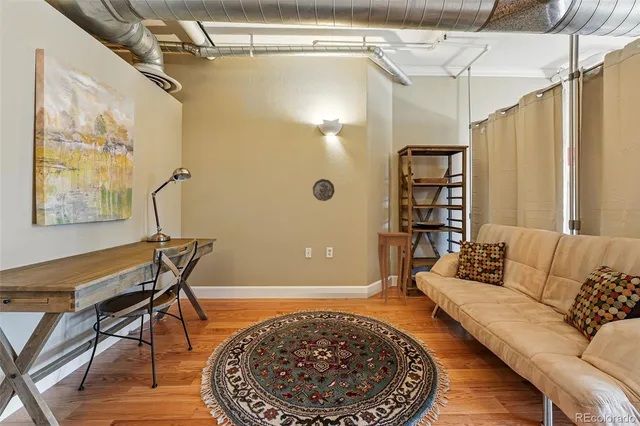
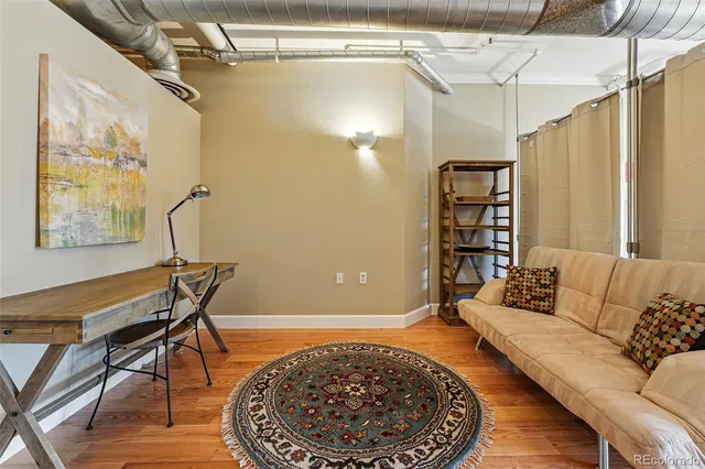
- side table [376,231,412,306]
- decorative plate [312,178,335,202]
